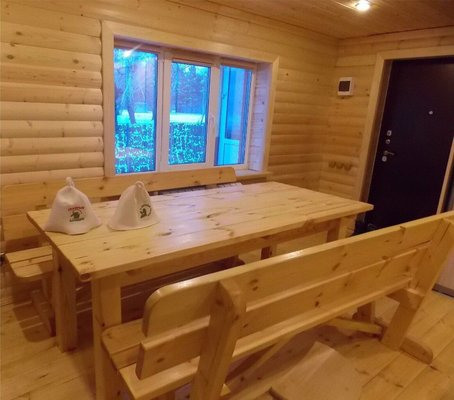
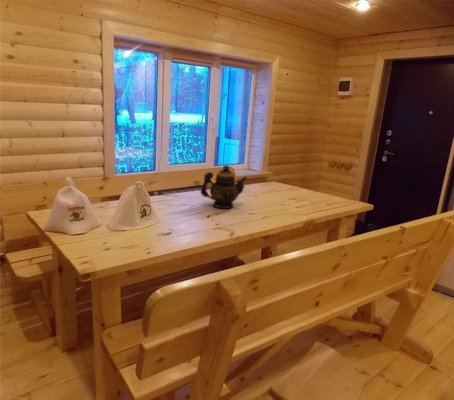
+ teapot [199,164,248,210]
